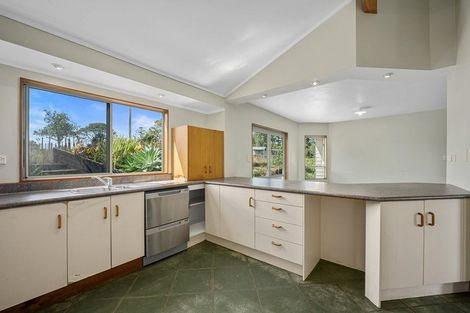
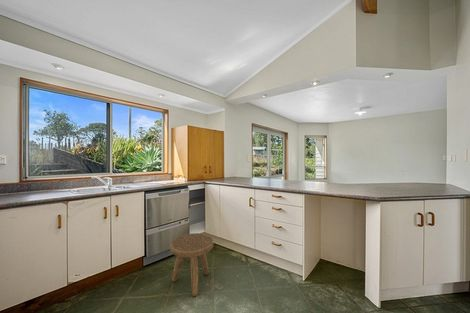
+ stool [169,232,214,297]
